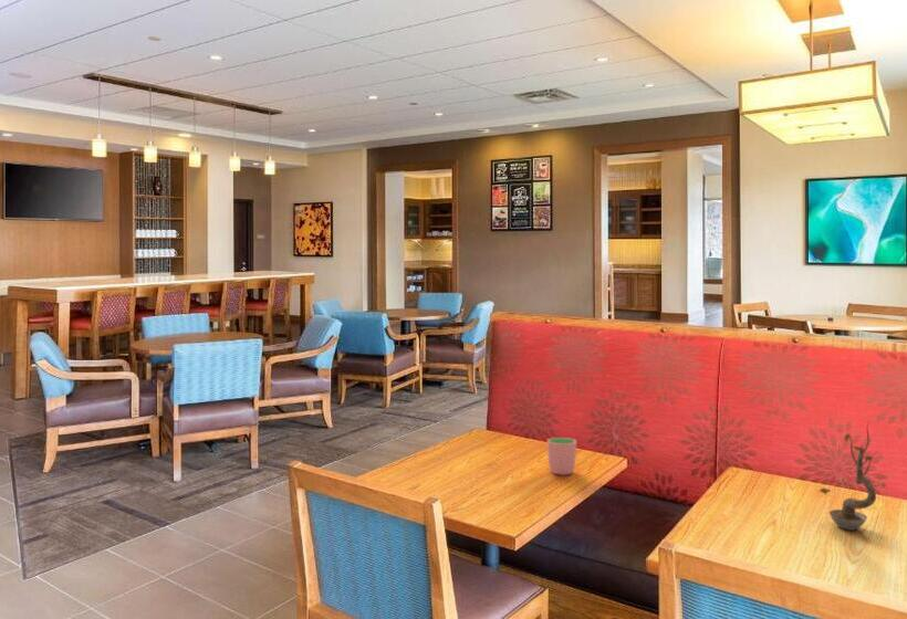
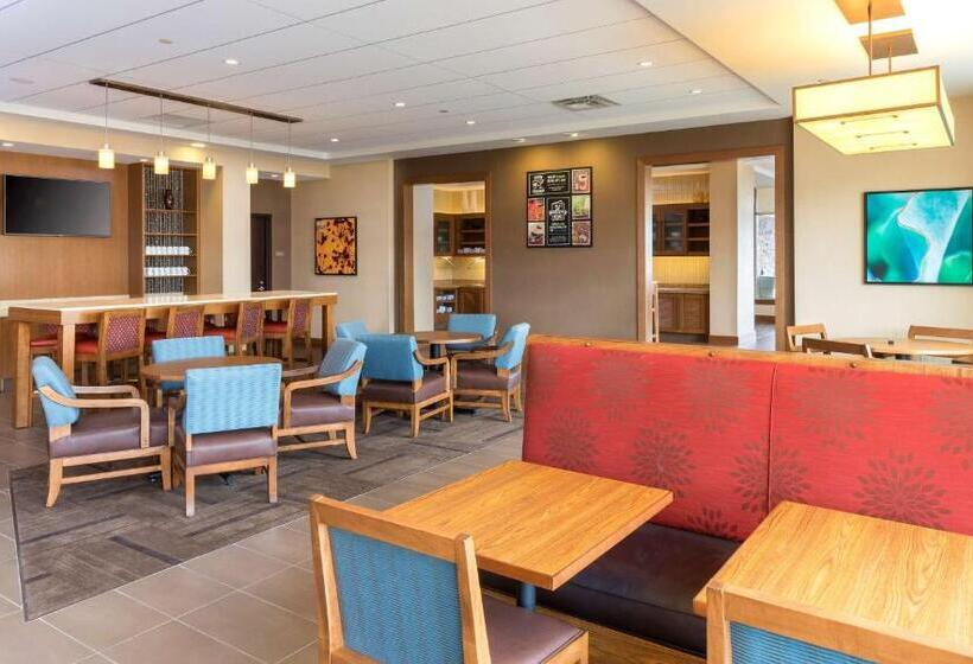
- plant [819,419,887,532]
- cup [546,437,577,476]
